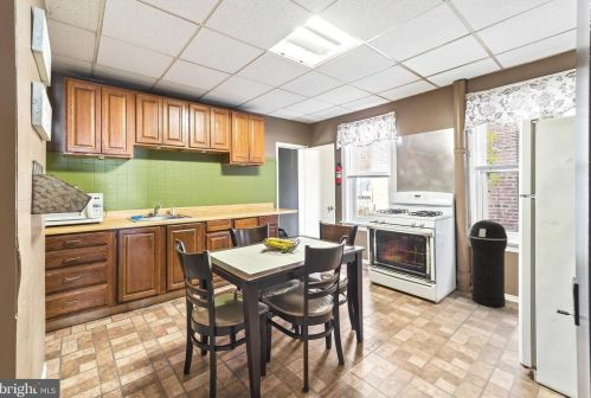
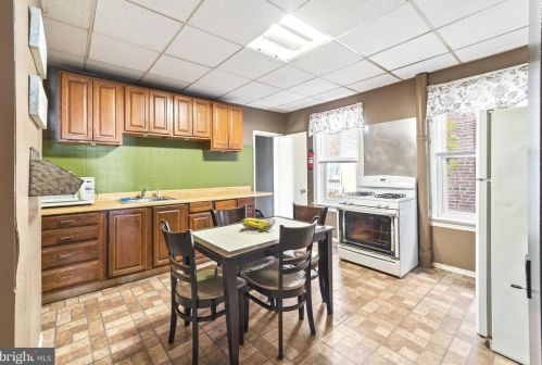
- trash can [468,219,509,308]
